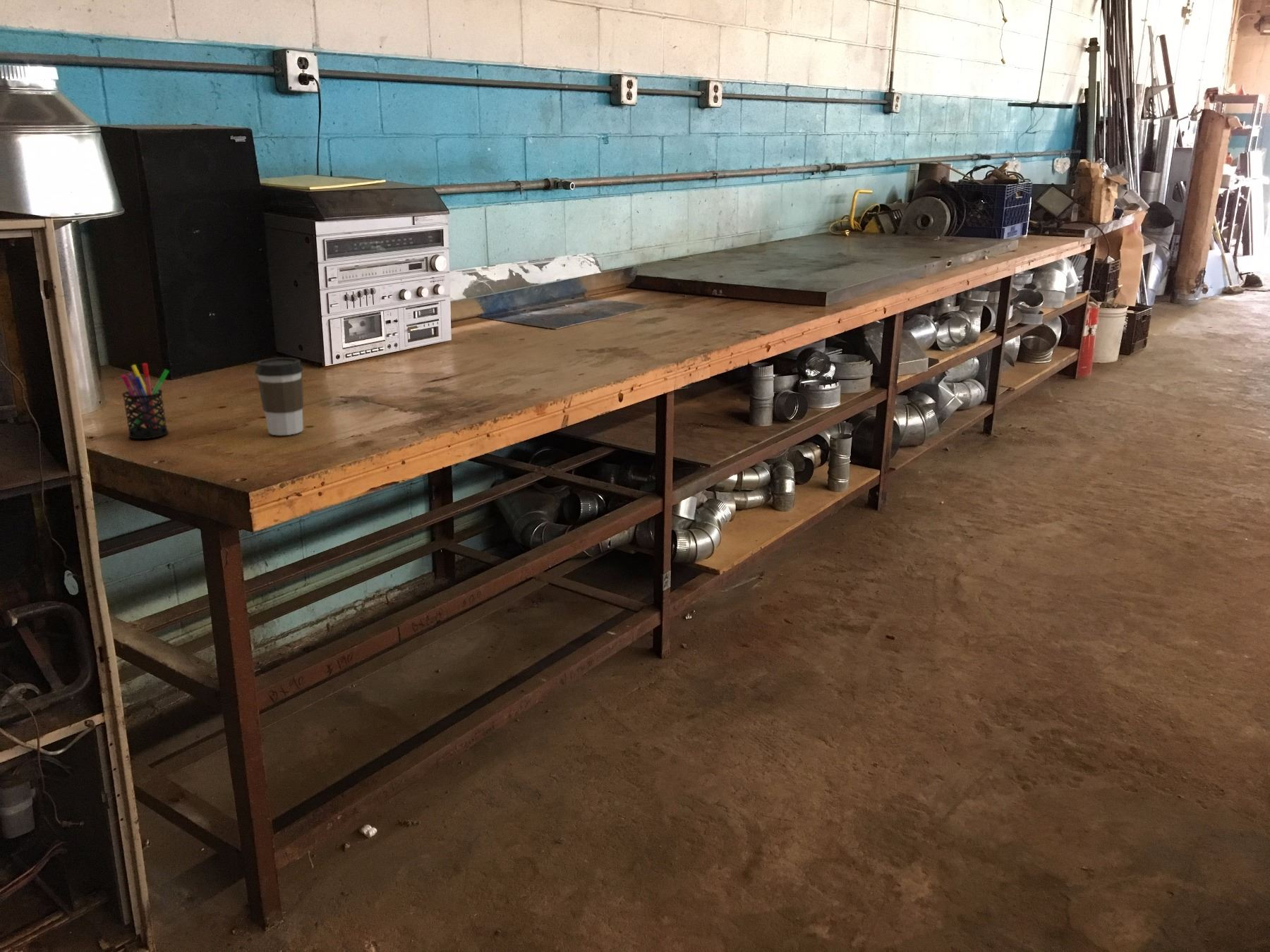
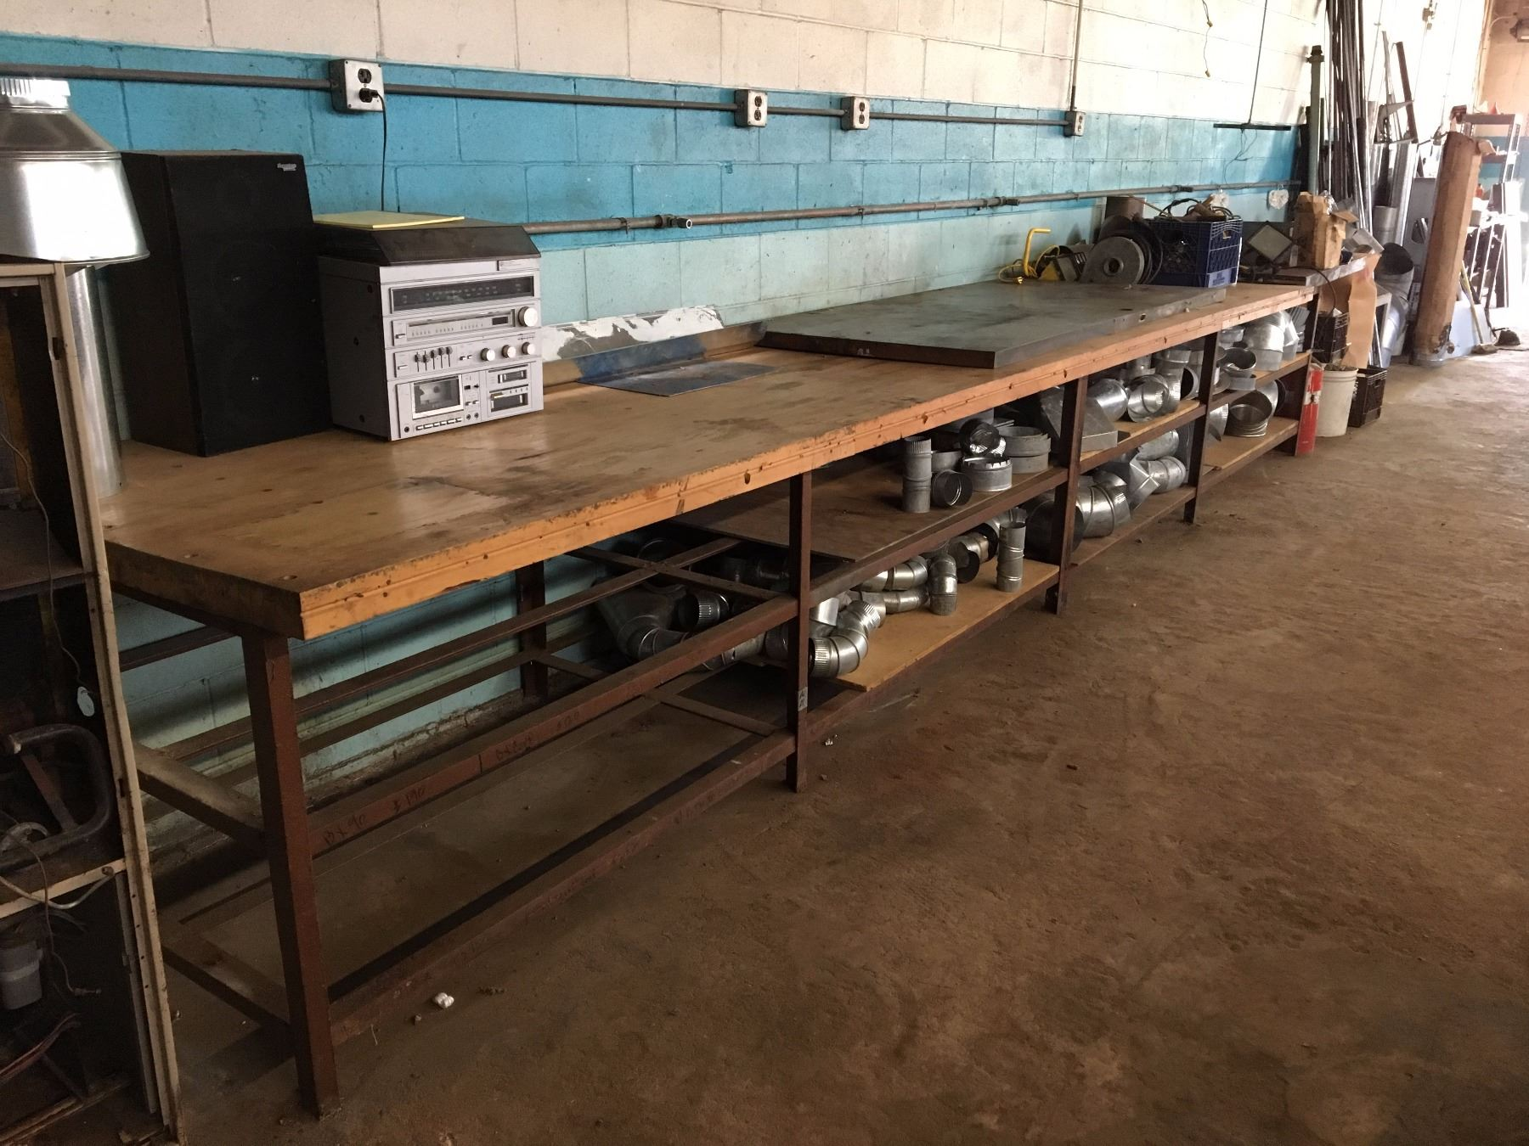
- pen holder [121,362,170,439]
- coffee cup [255,357,304,436]
